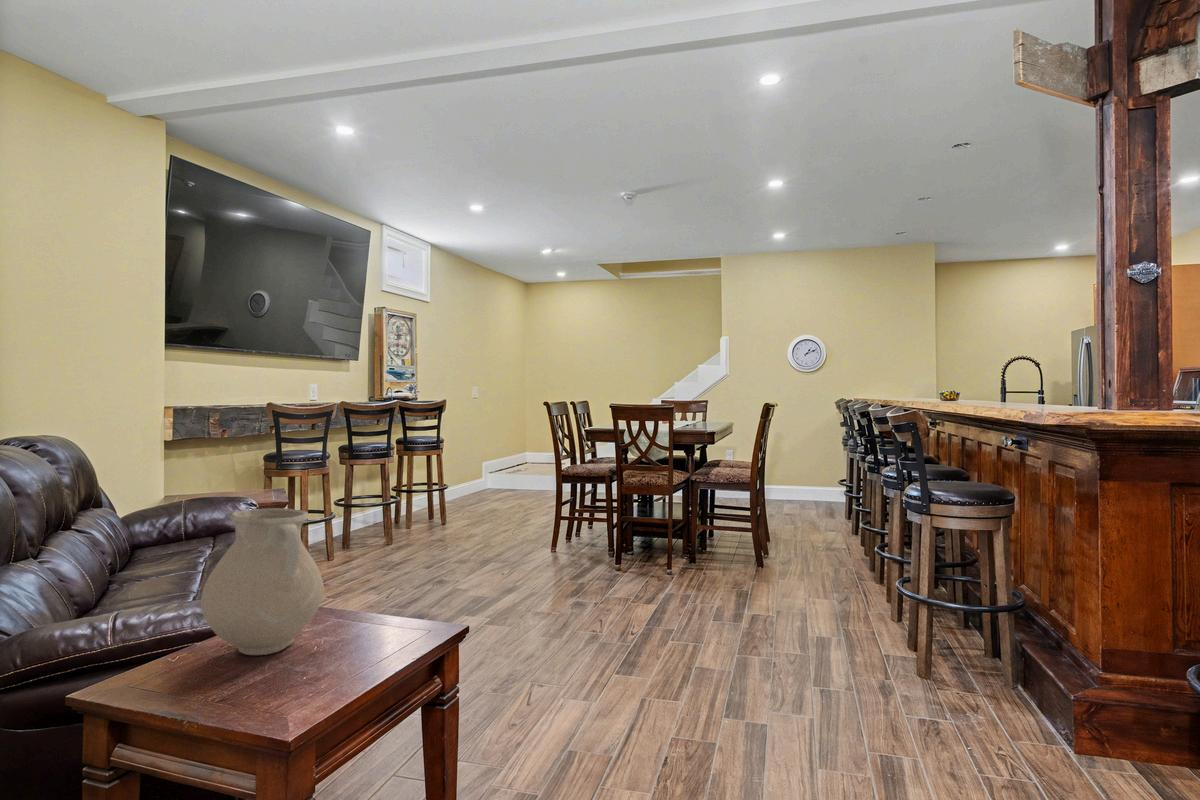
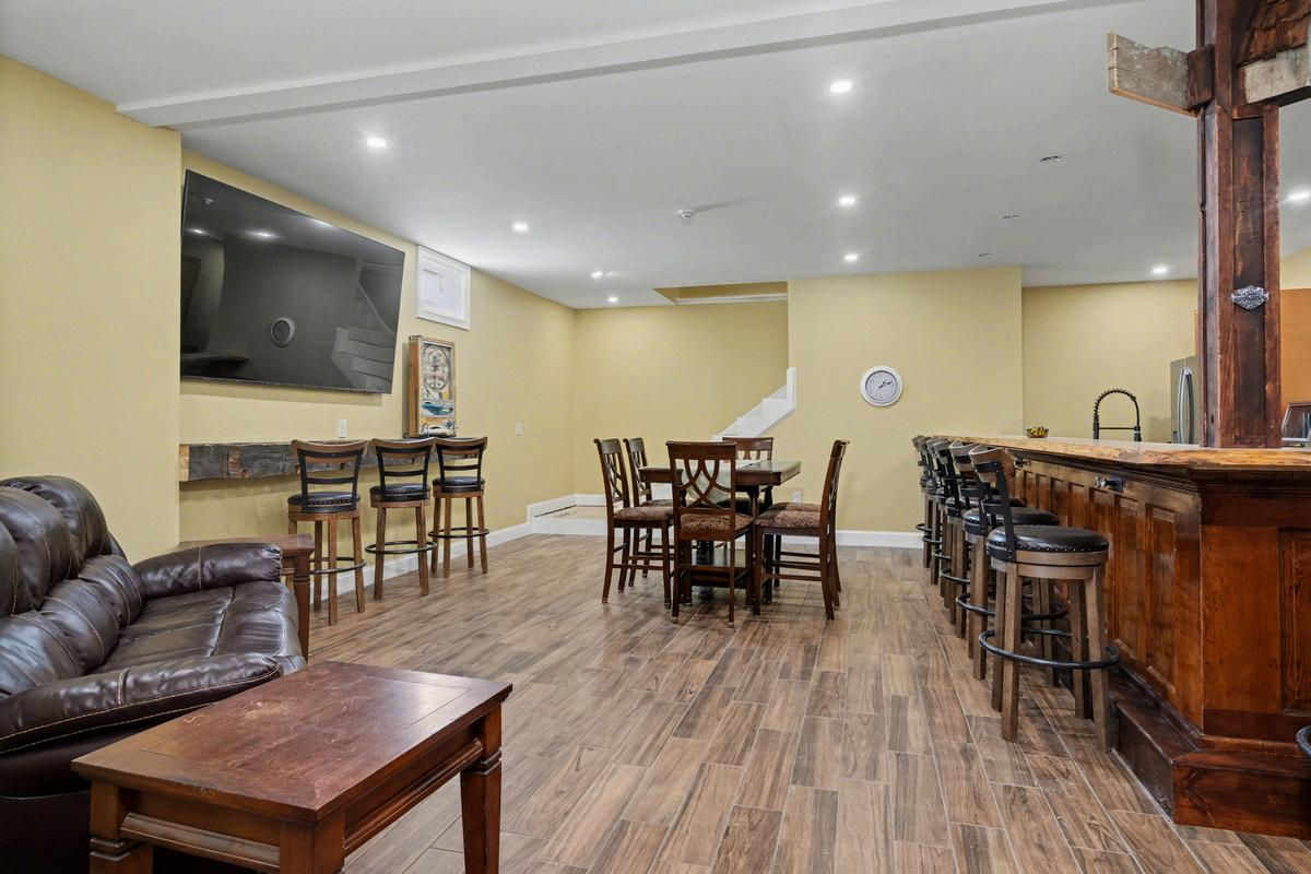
- vase [200,507,325,656]
